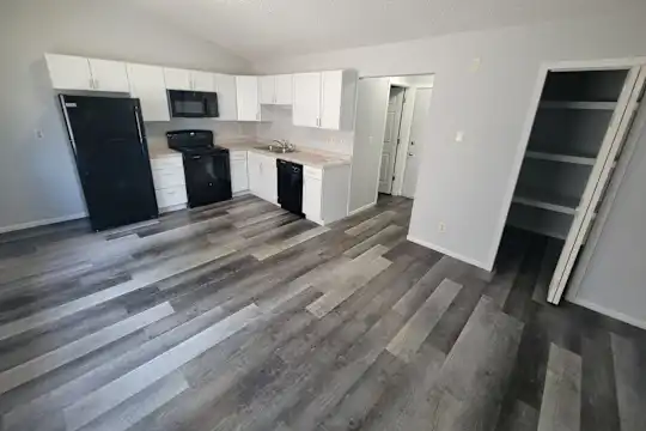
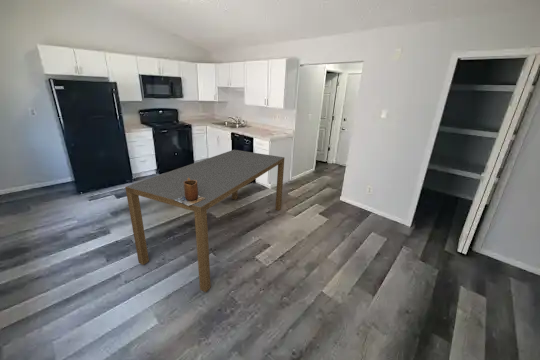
+ ceramic jug [174,178,206,206]
+ dining table [124,149,285,293]
